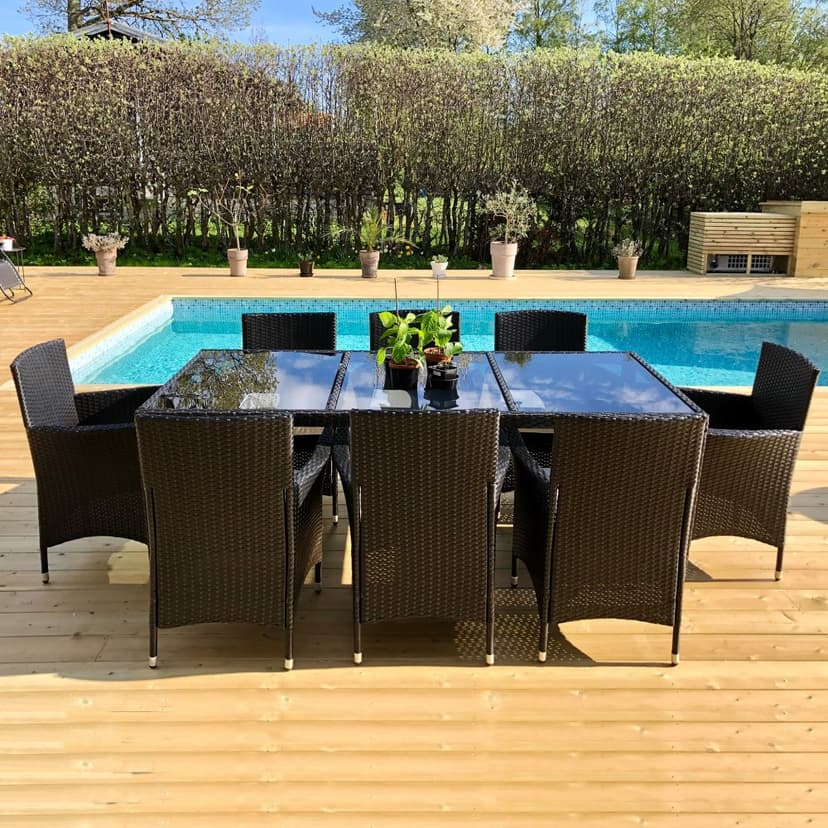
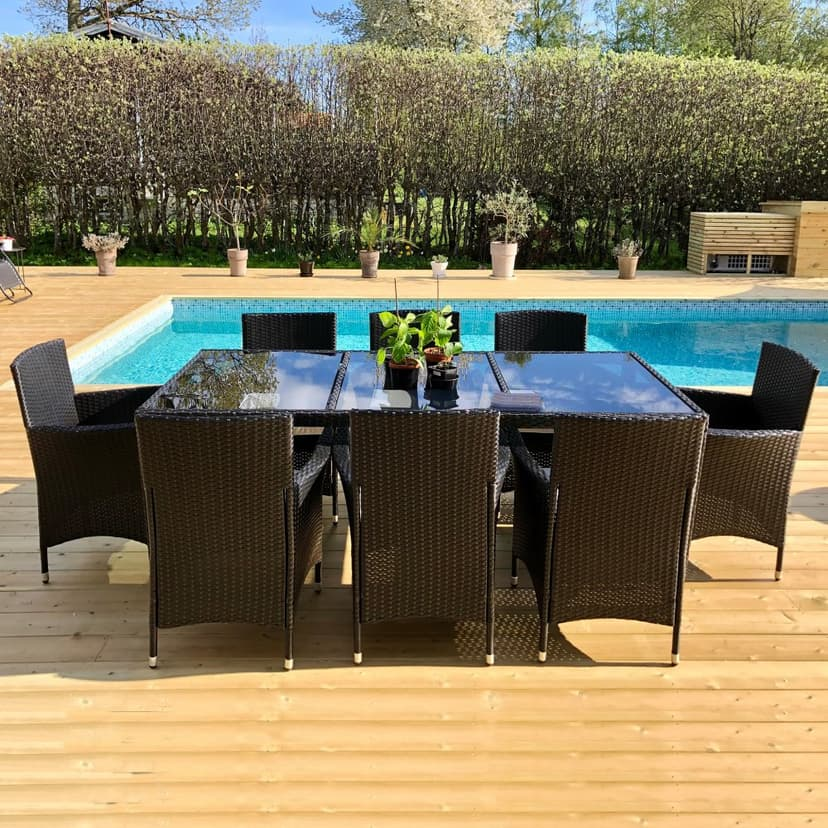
+ dish towel [488,390,542,413]
